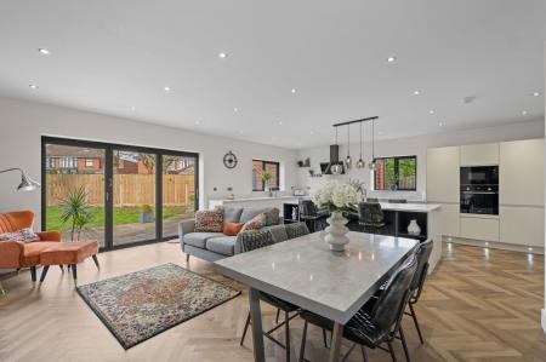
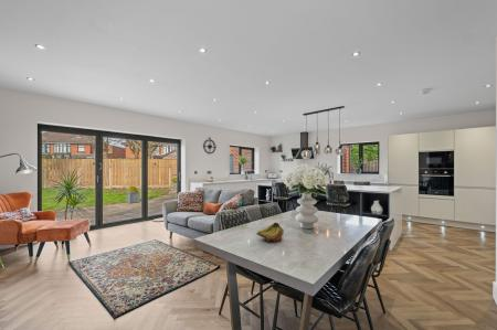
+ fruit [256,222,285,243]
